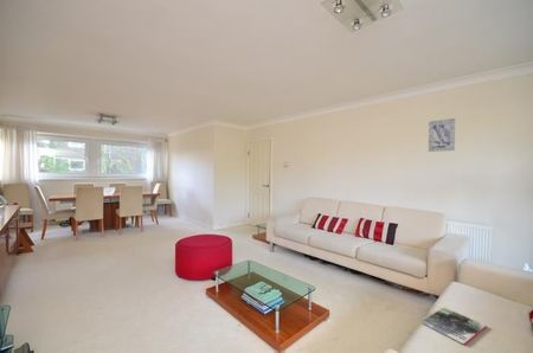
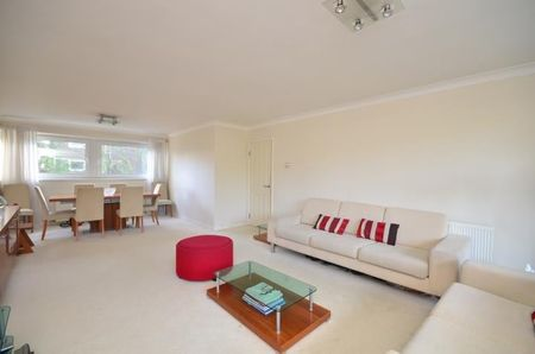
- magazine [419,307,487,346]
- wall art [428,117,456,153]
